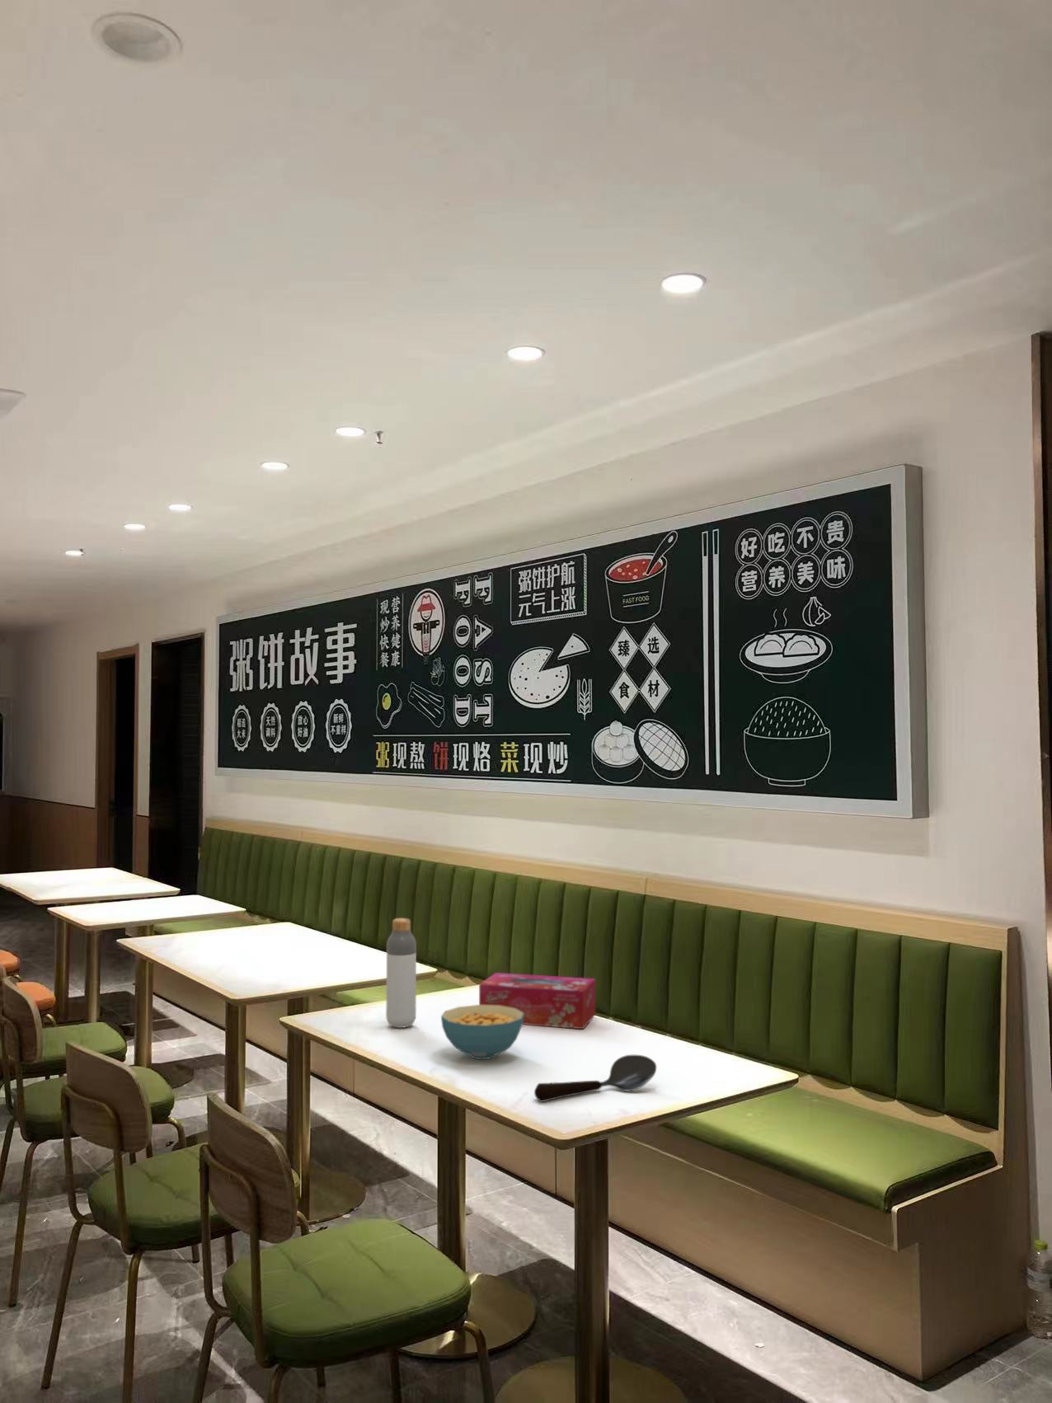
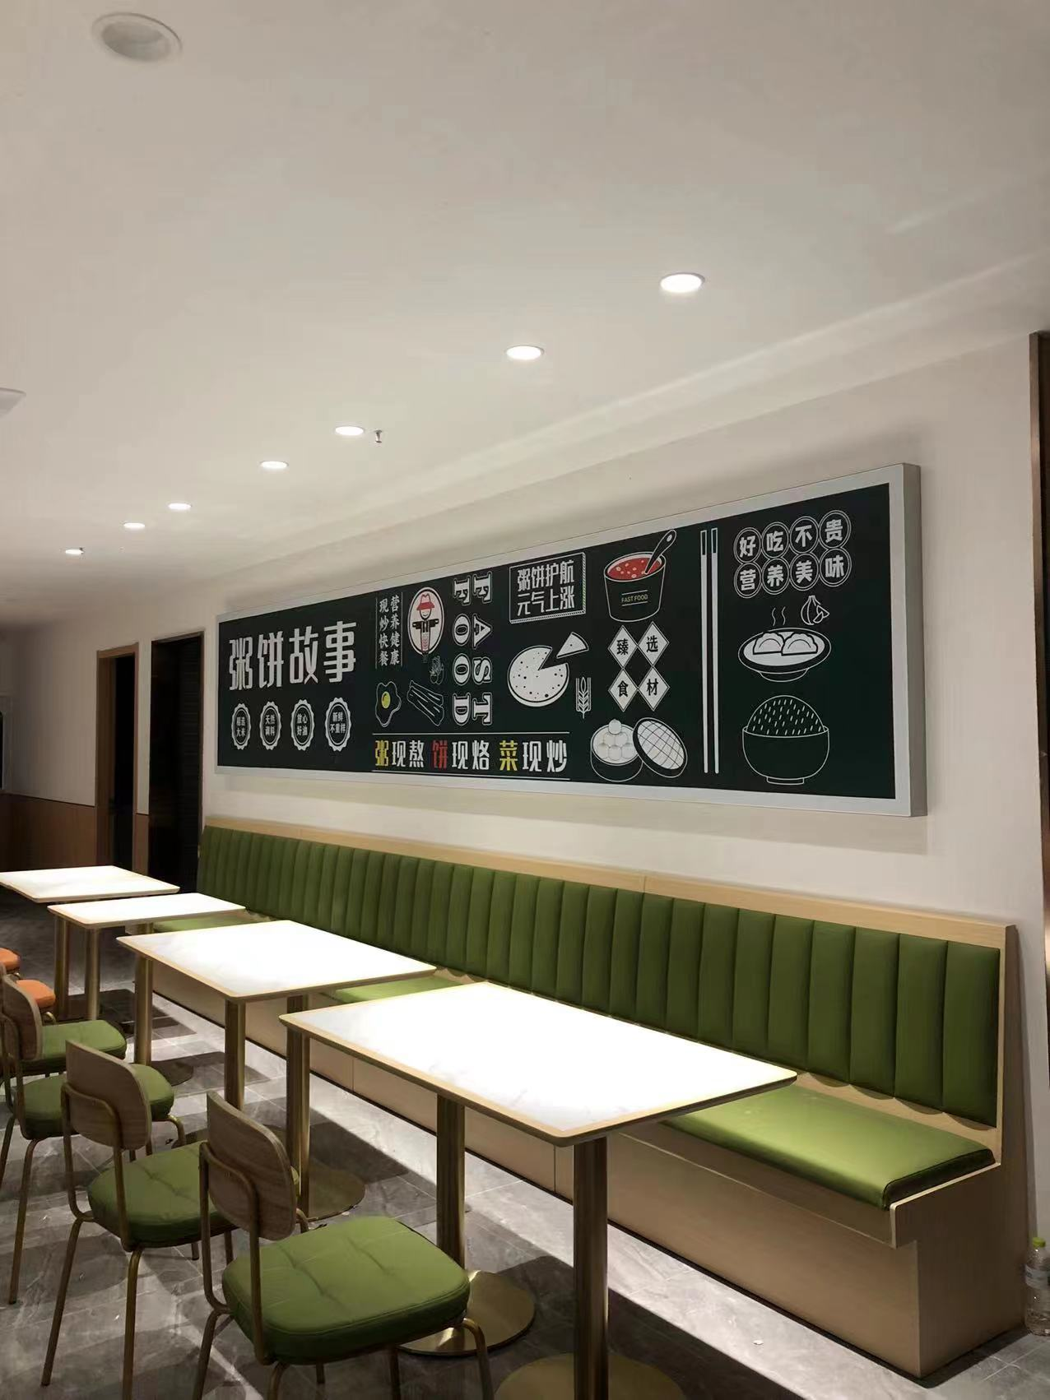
- tissue box [478,972,596,1030]
- spoon [534,1054,658,1103]
- bottle [385,917,418,1028]
- cereal bowl [440,1004,525,1061]
